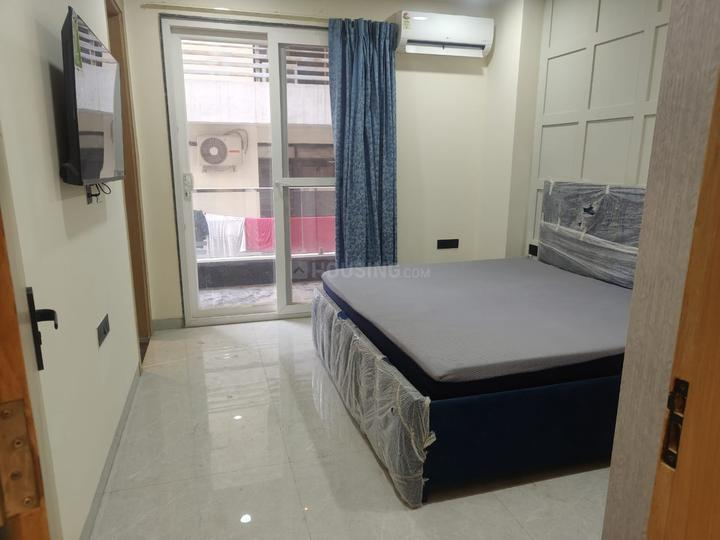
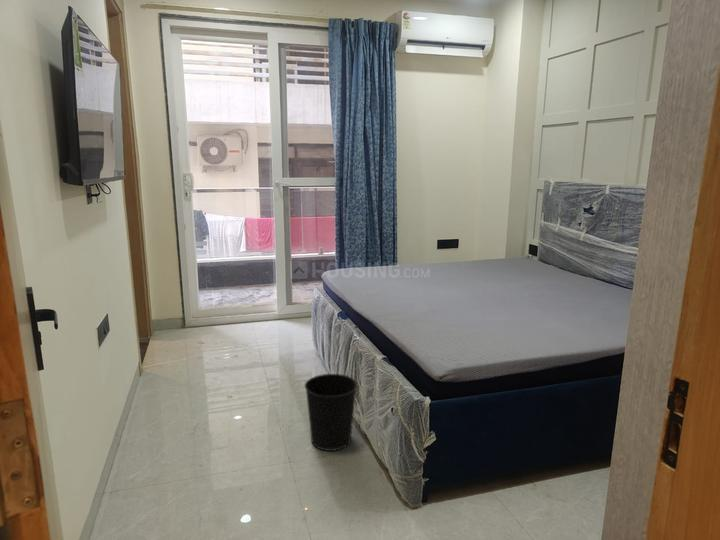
+ wastebasket [304,373,358,452]
